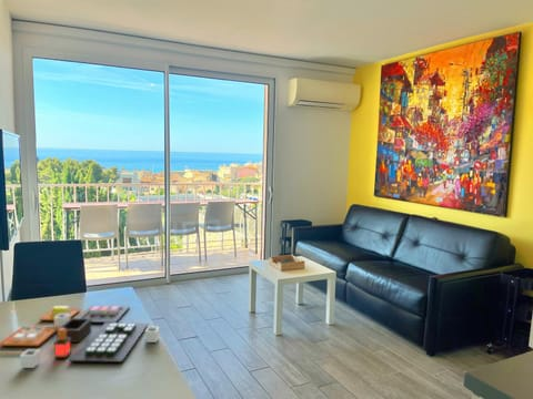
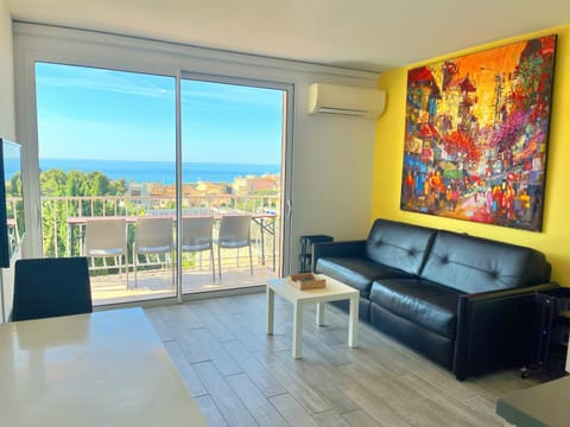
- toy food set [0,305,160,369]
